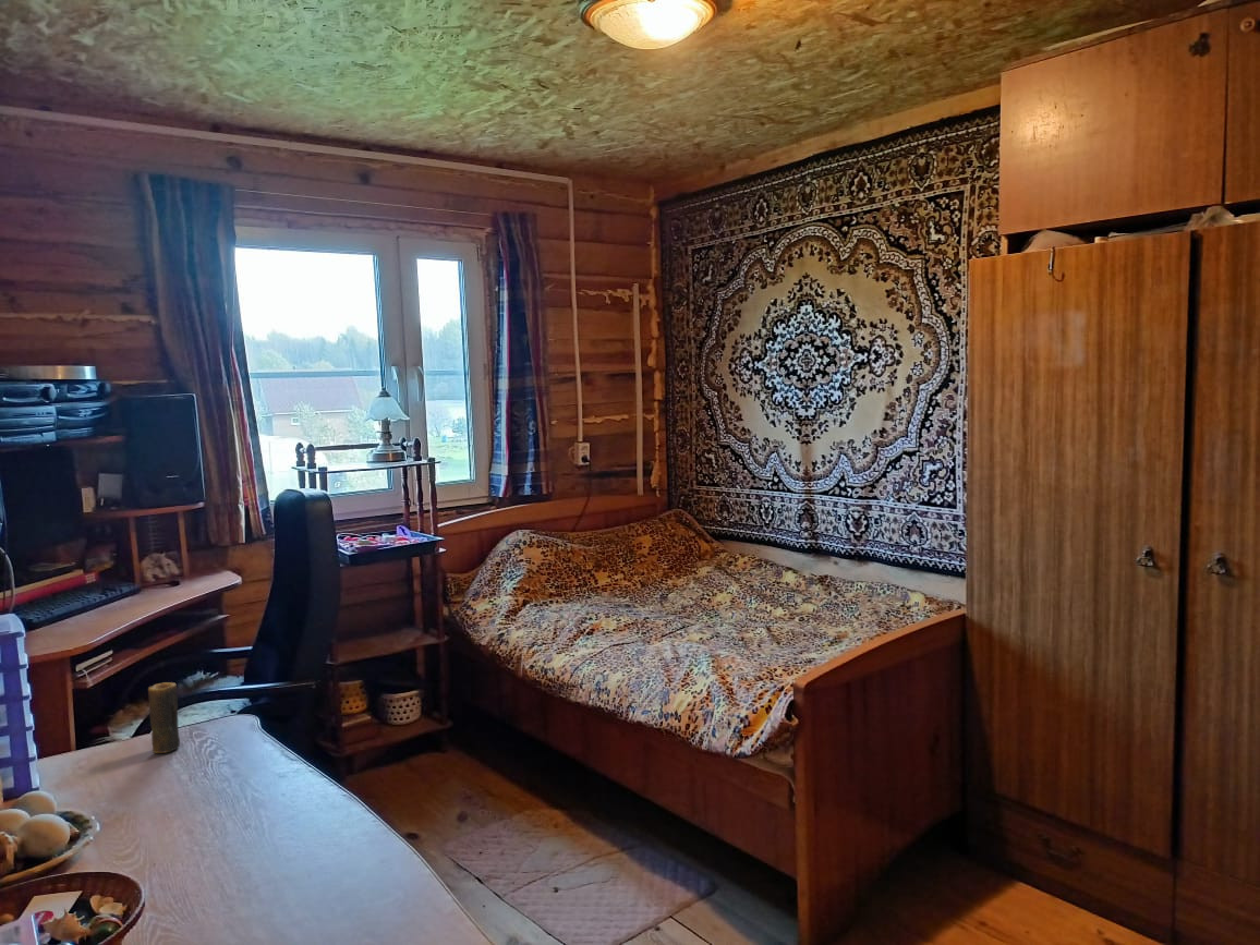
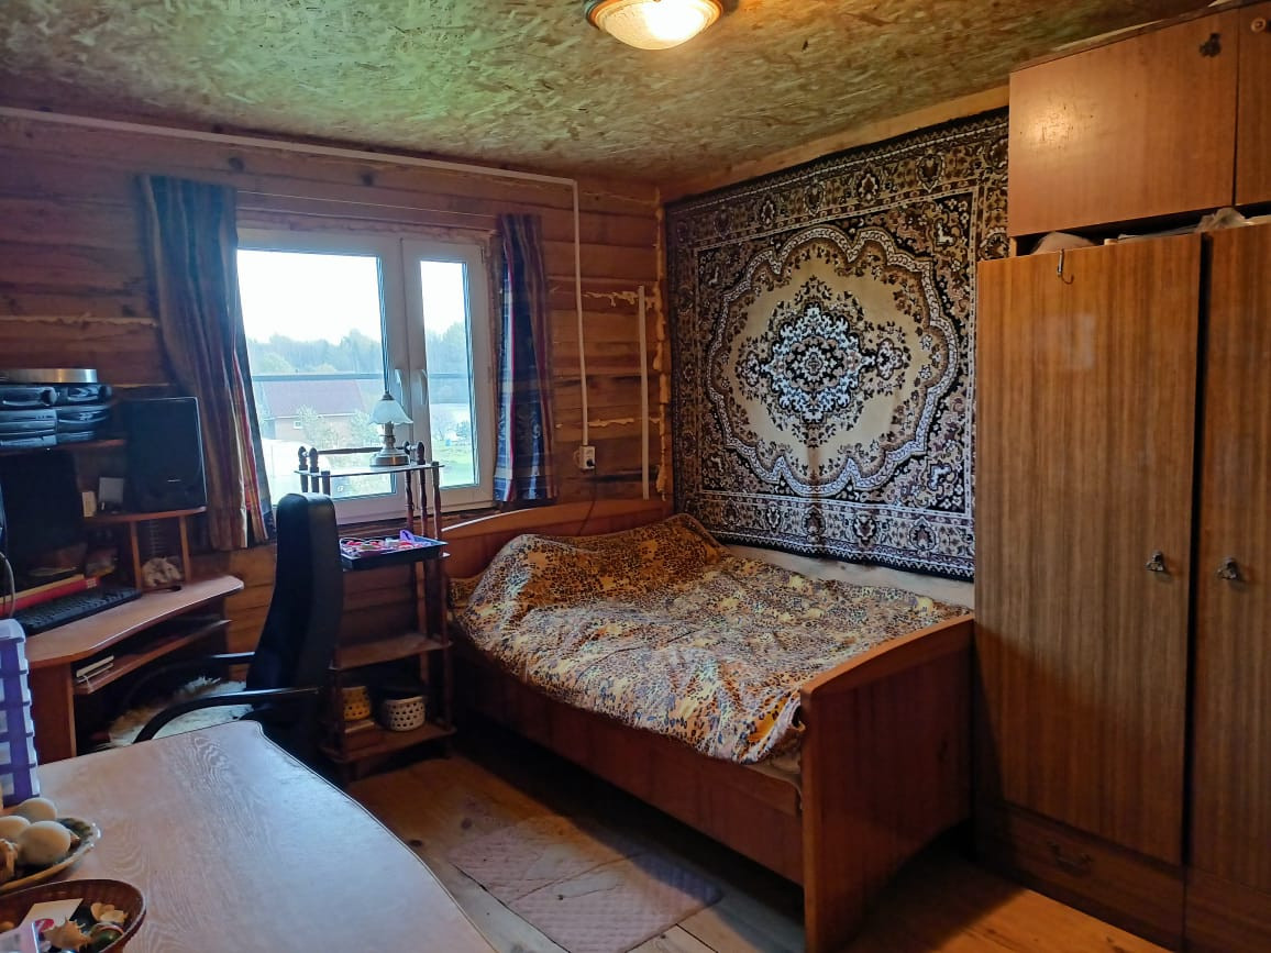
- candle [147,681,181,754]
